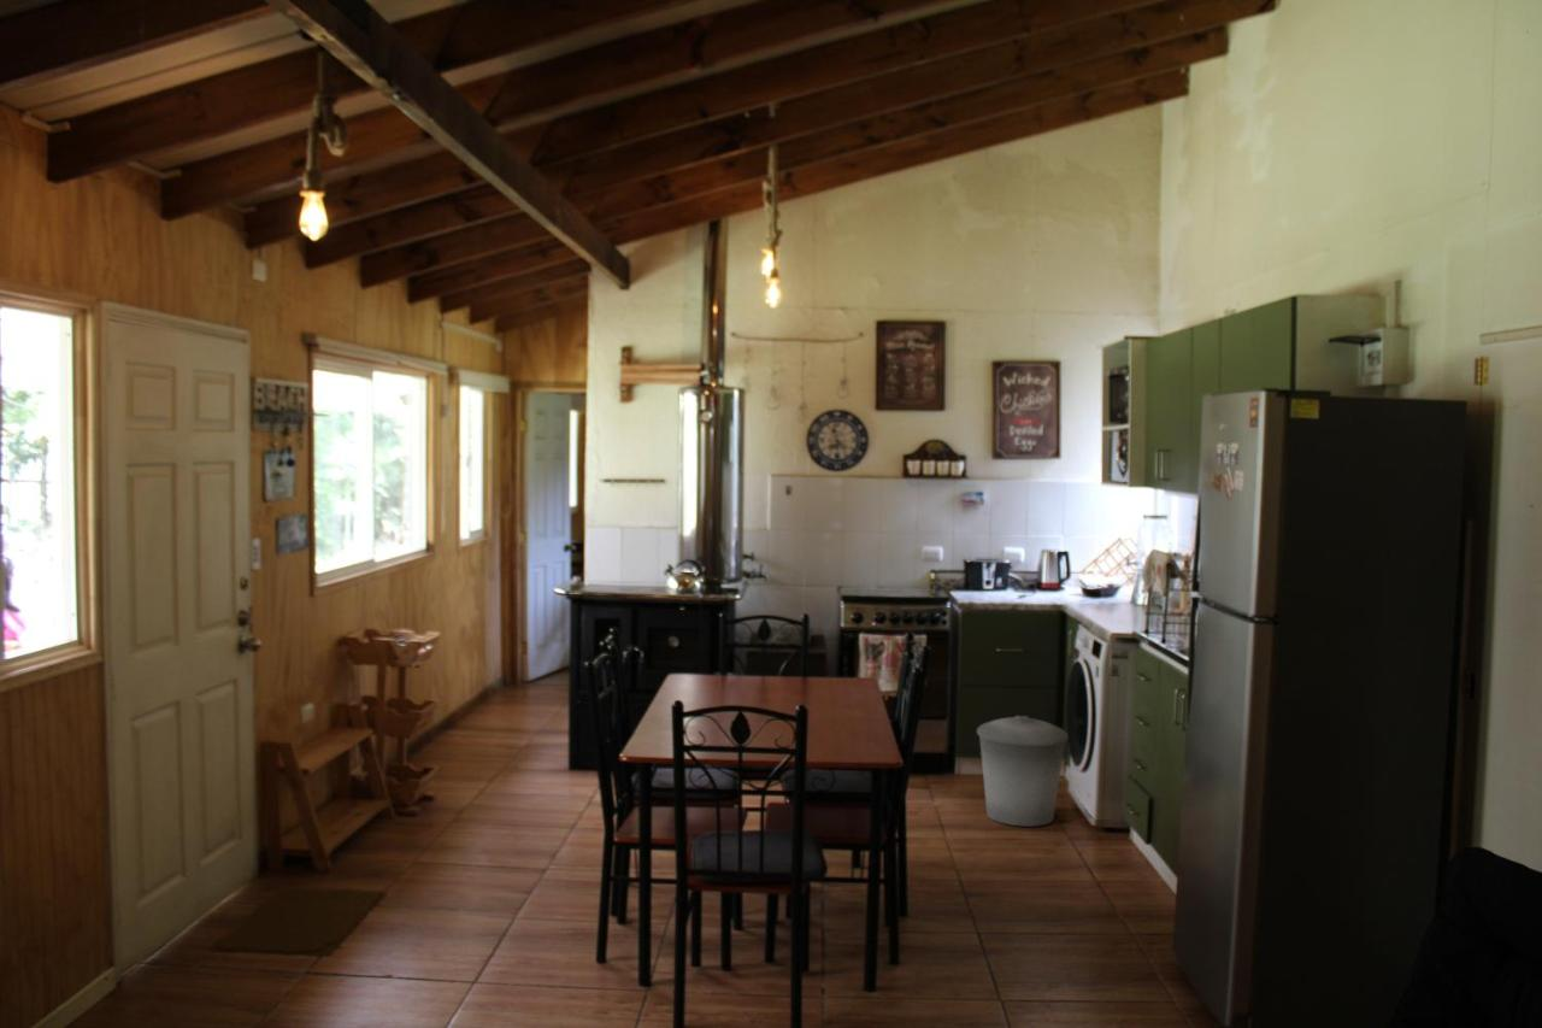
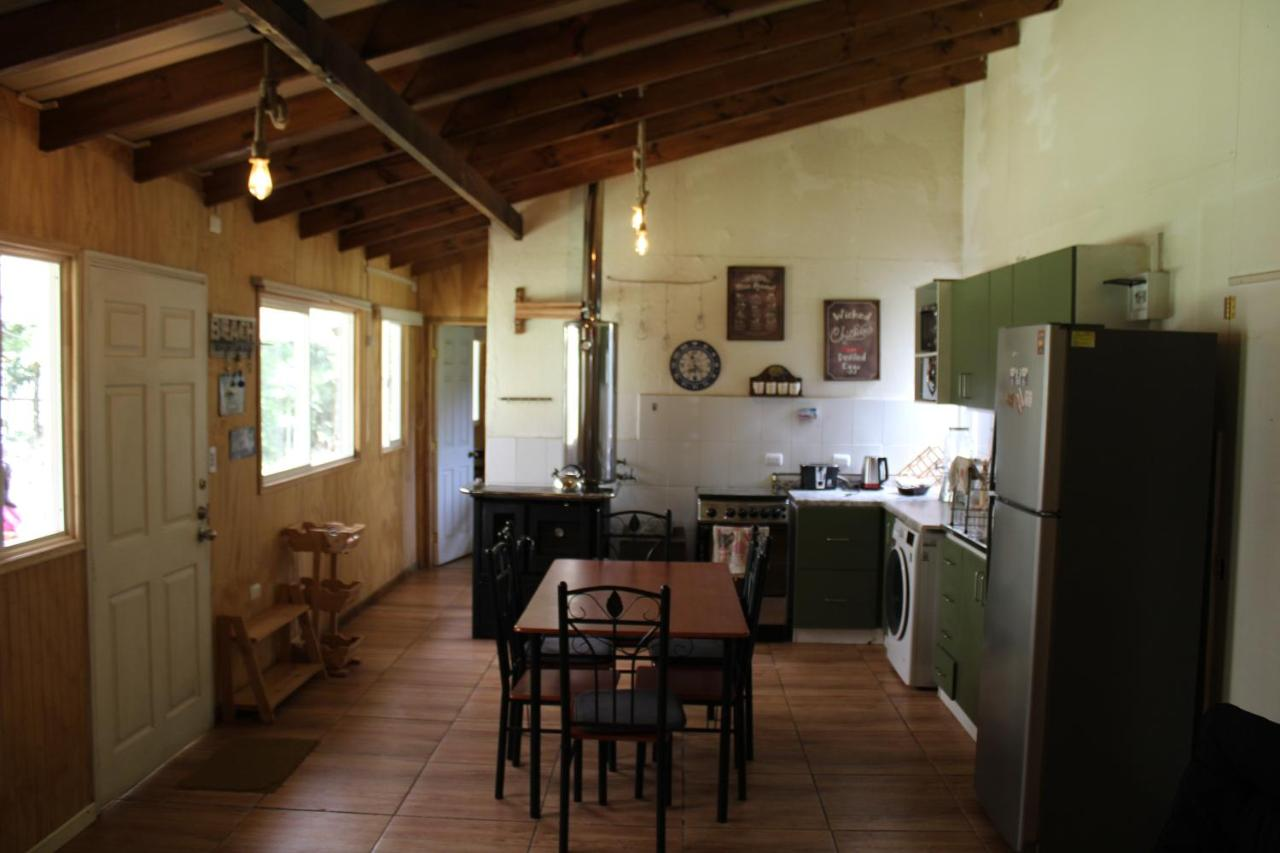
- trash can [976,715,1070,828]
